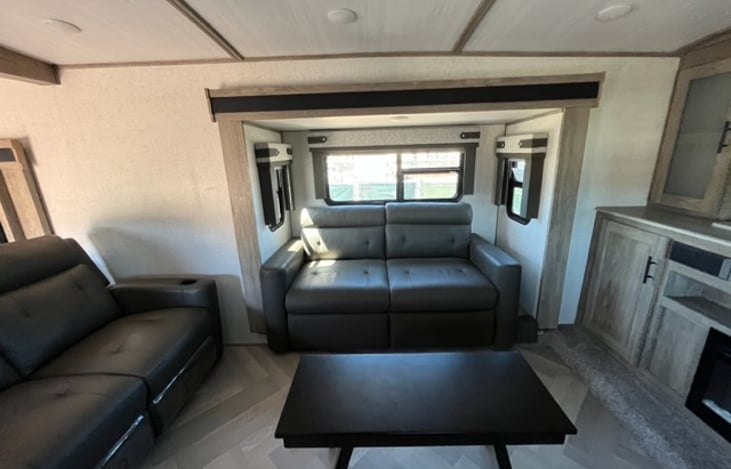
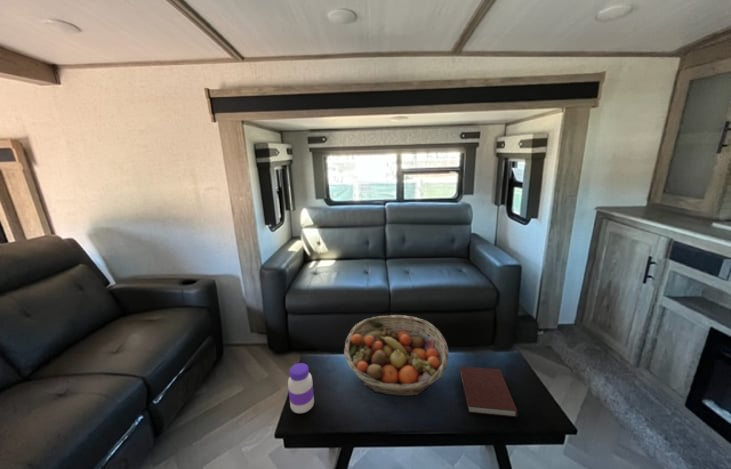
+ fruit basket [343,314,450,397]
+ jar [287,362,315,414]
+ notebook [459,366,519,418]
